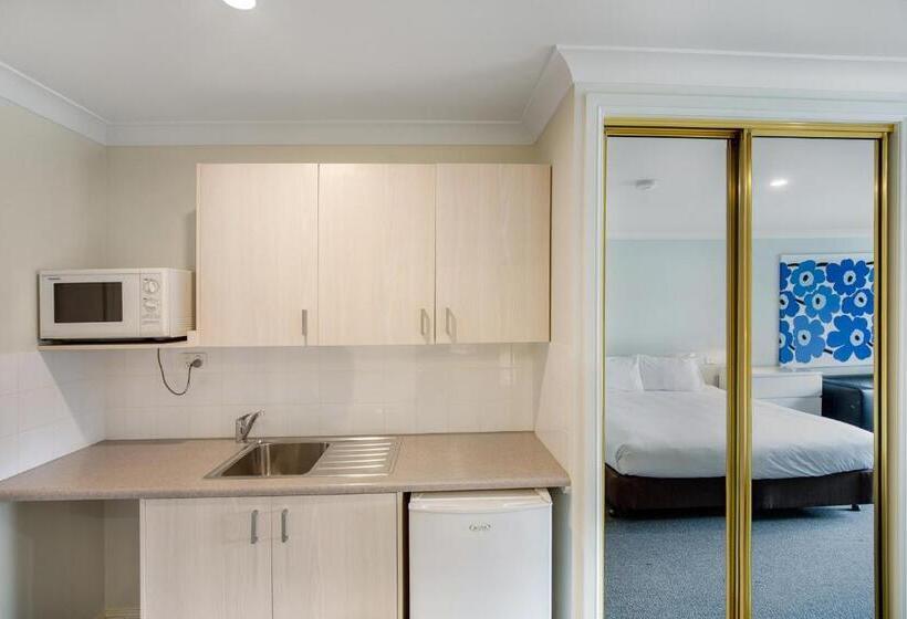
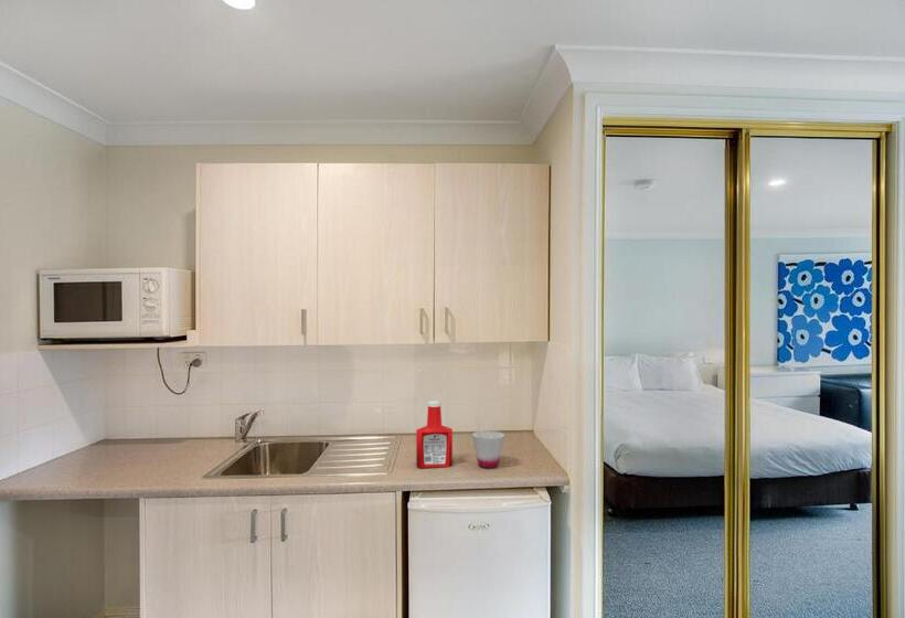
+ soap bottle [415,399,454,469]
+ cup [471,430,505,469]
